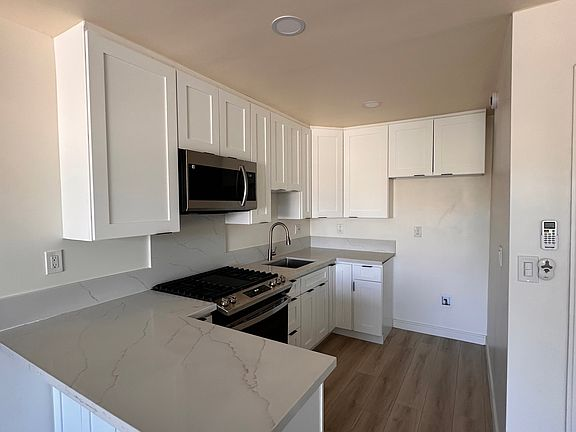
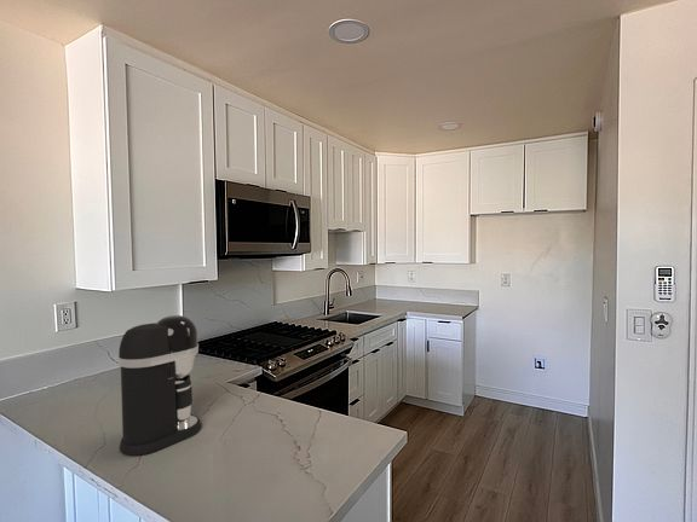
+ coffee maker [117,314,202,457]
